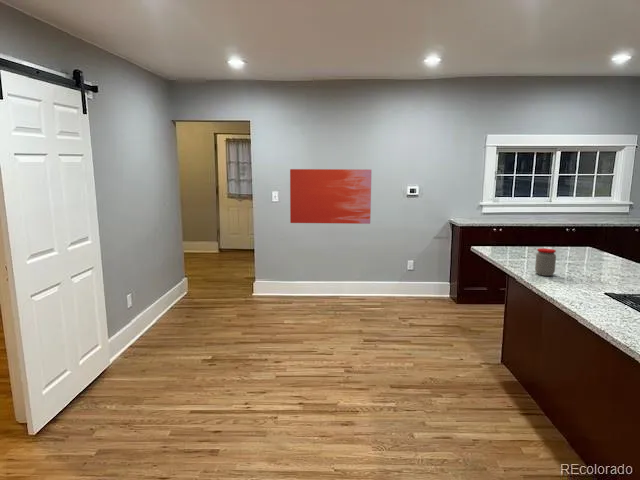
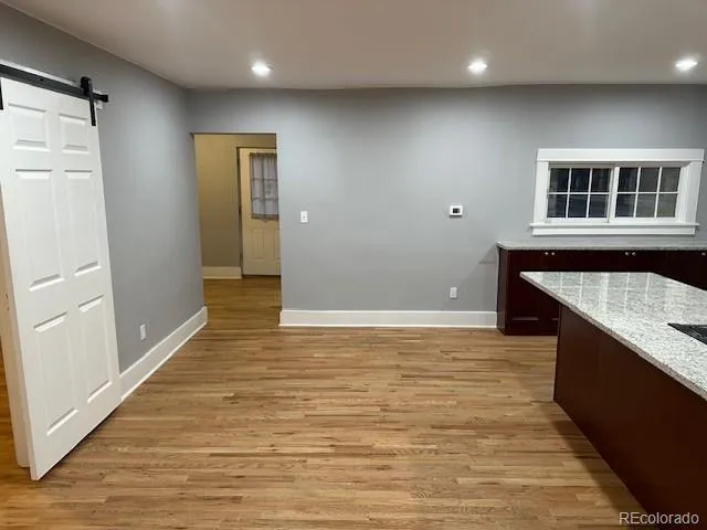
- wall art [289,168,372,225]
- jar [534,247,557,277]
